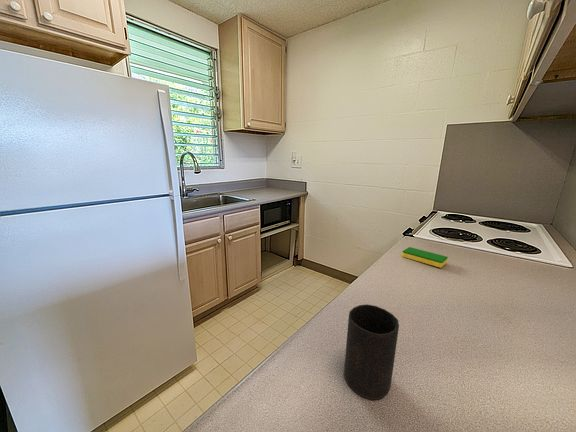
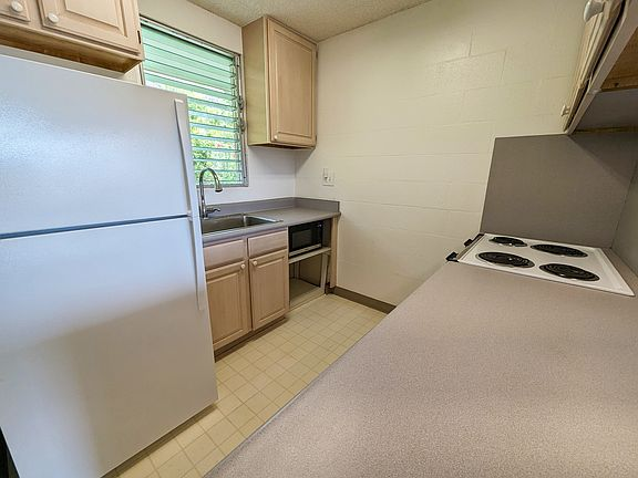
- cup [343,303,400,401]
- dish sponge [401,246,449,269]
